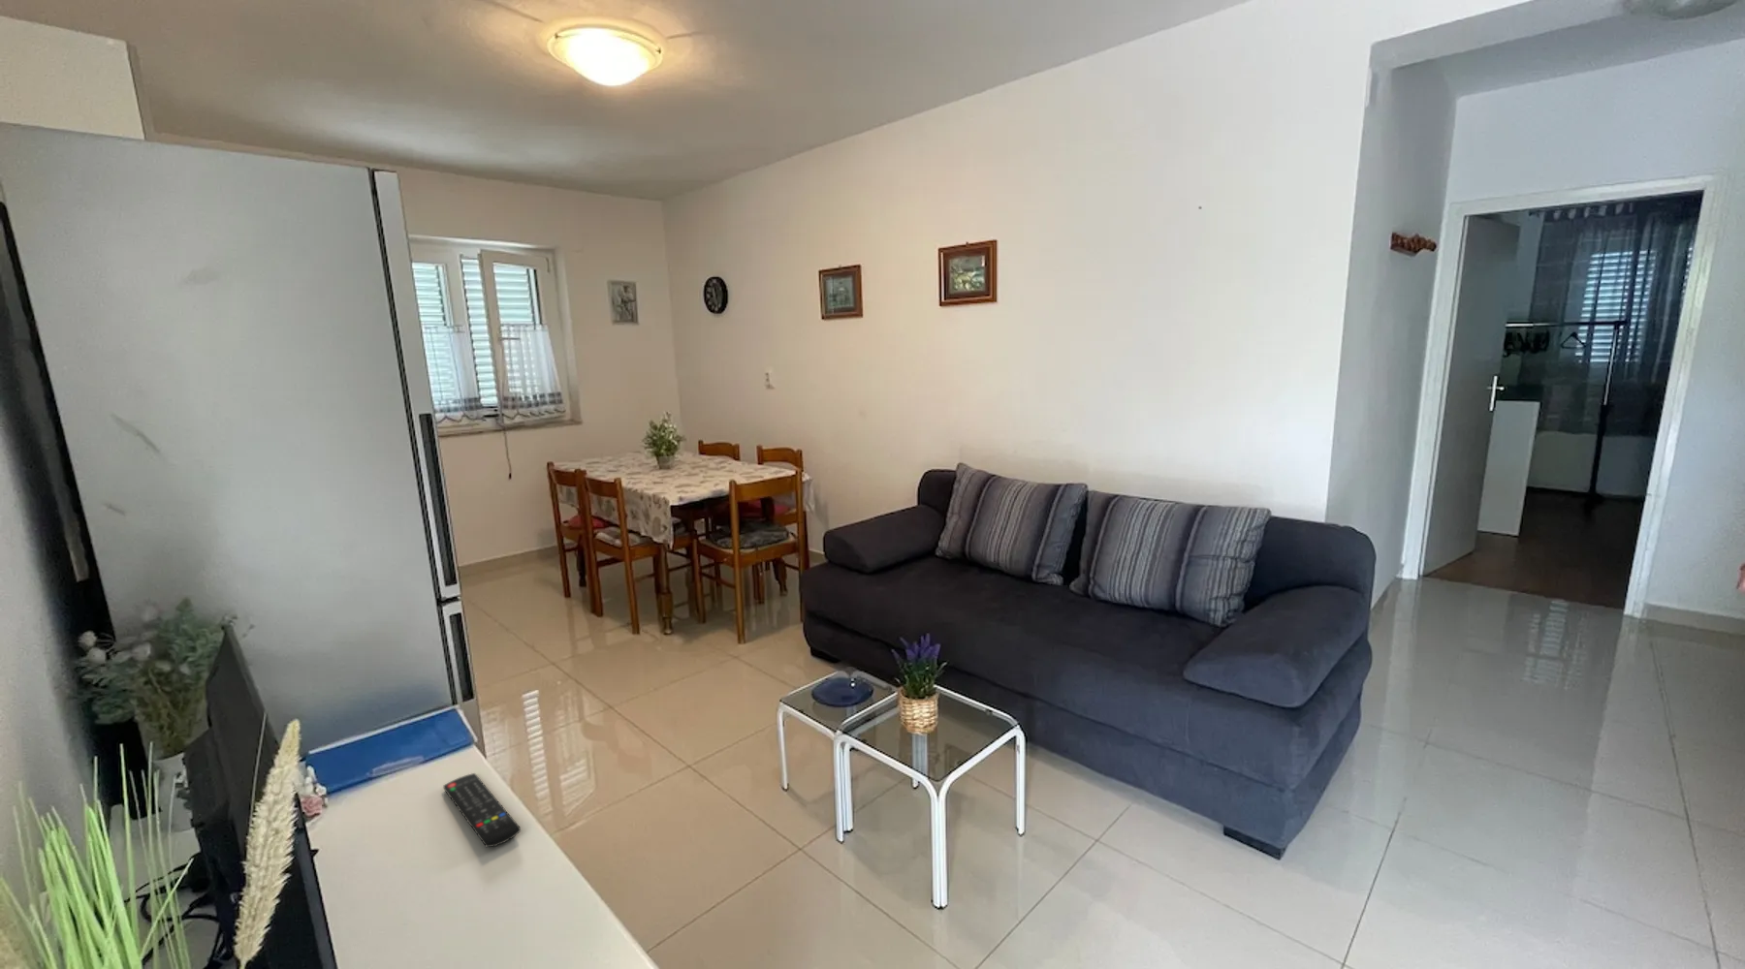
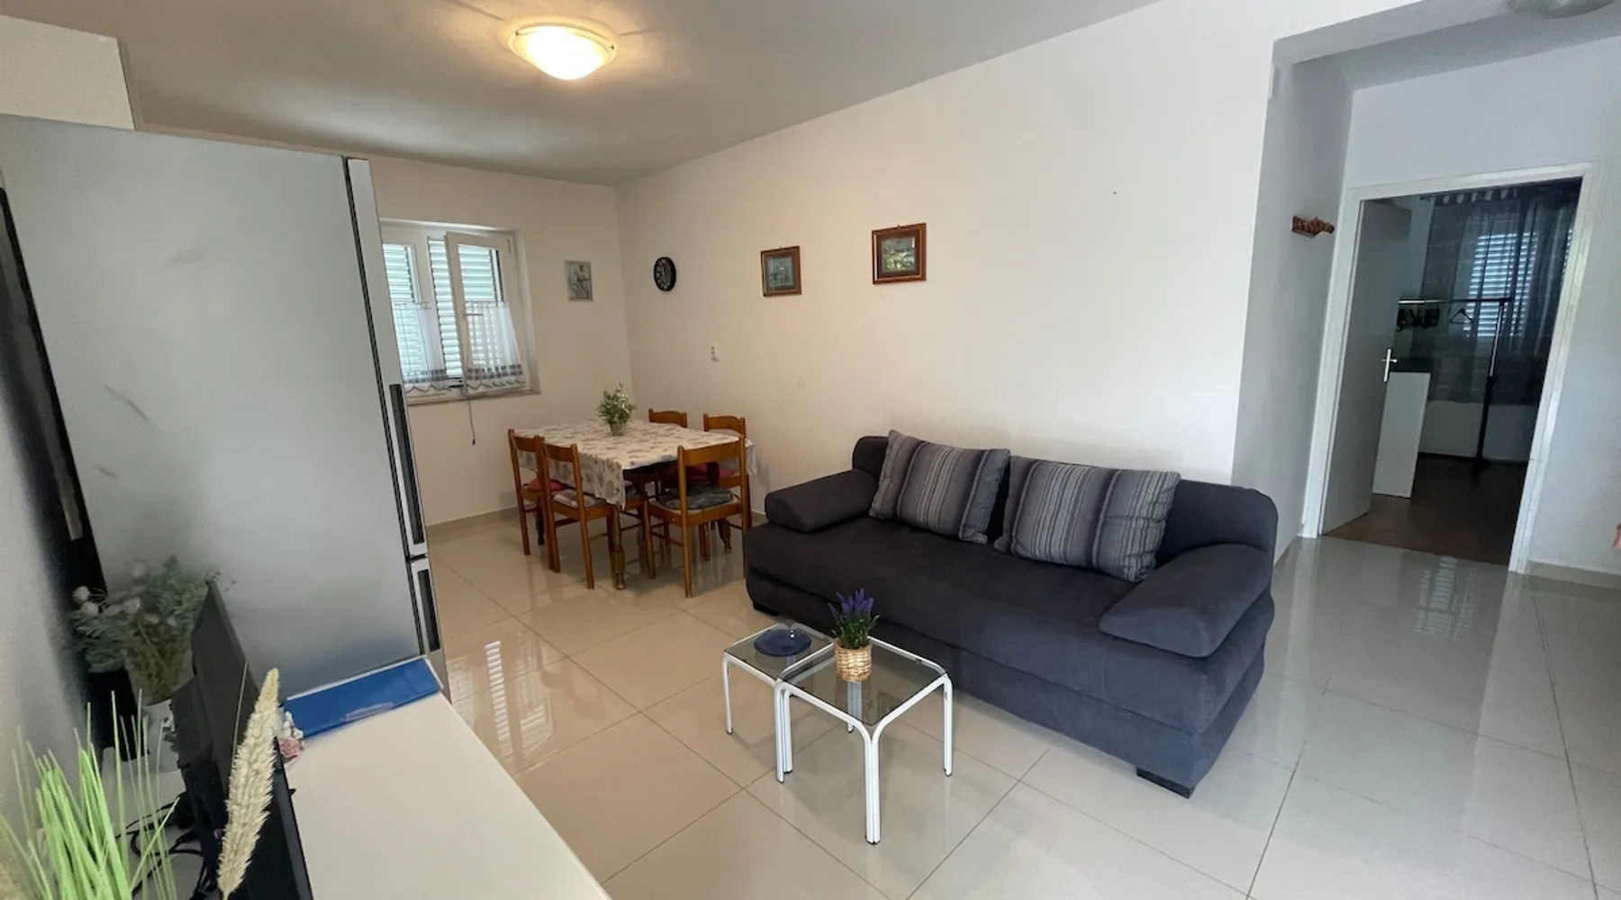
- remote control [442,772,522,848]
